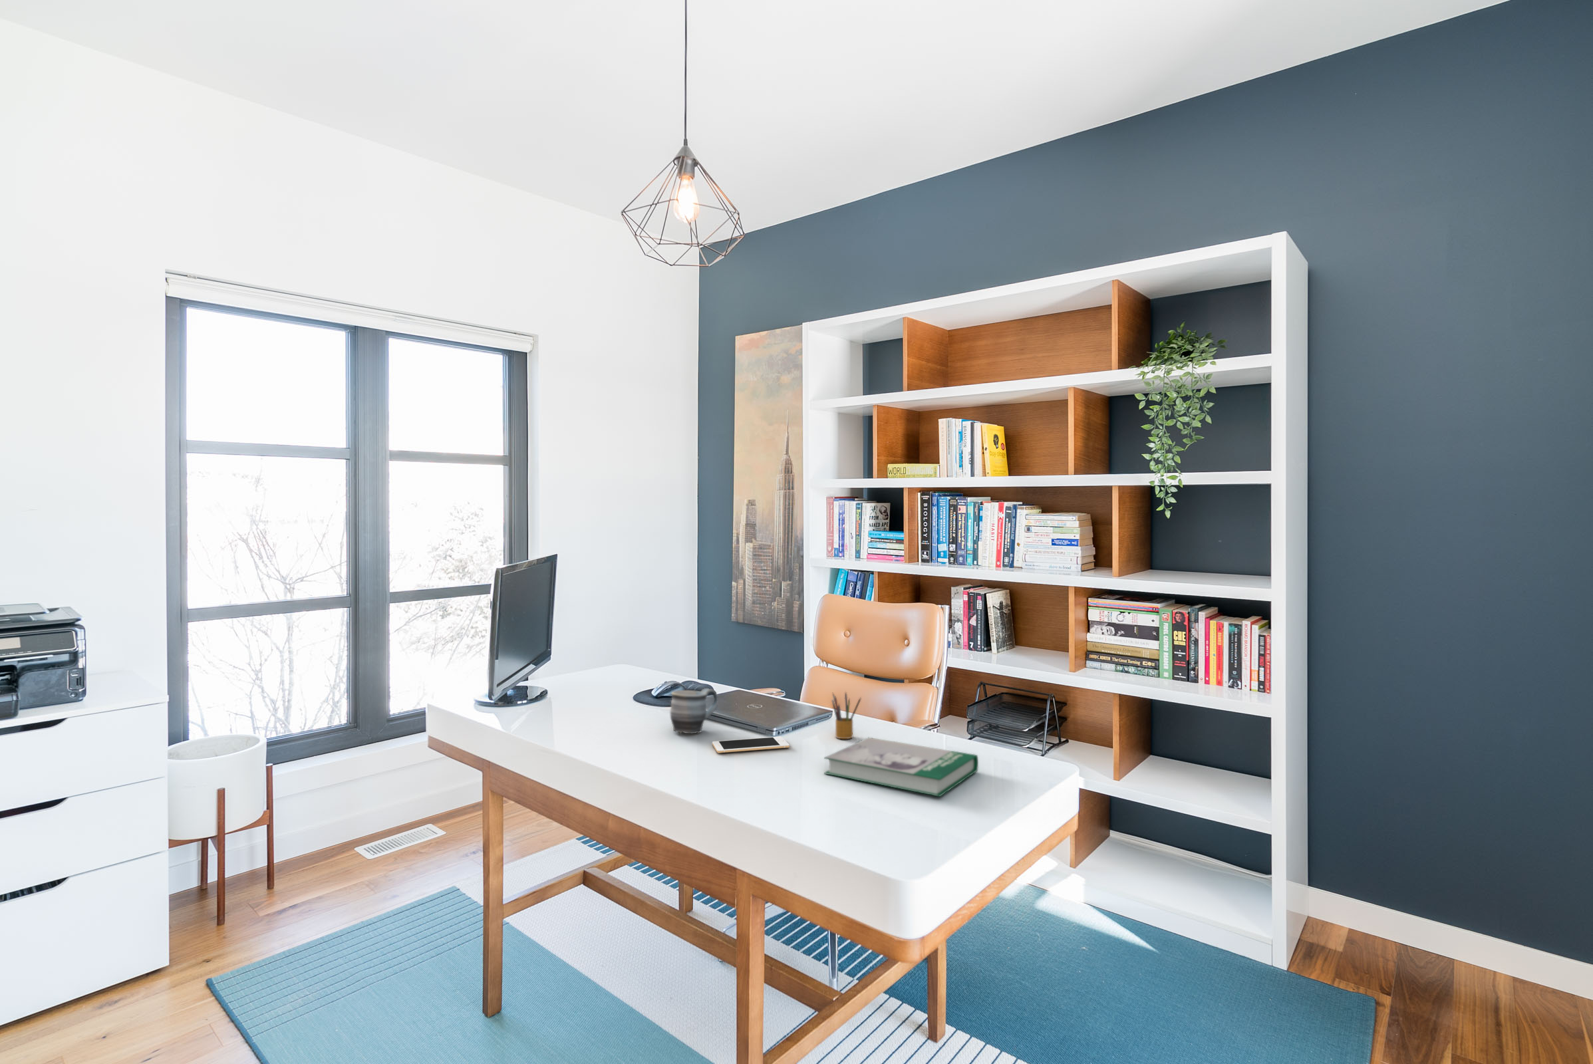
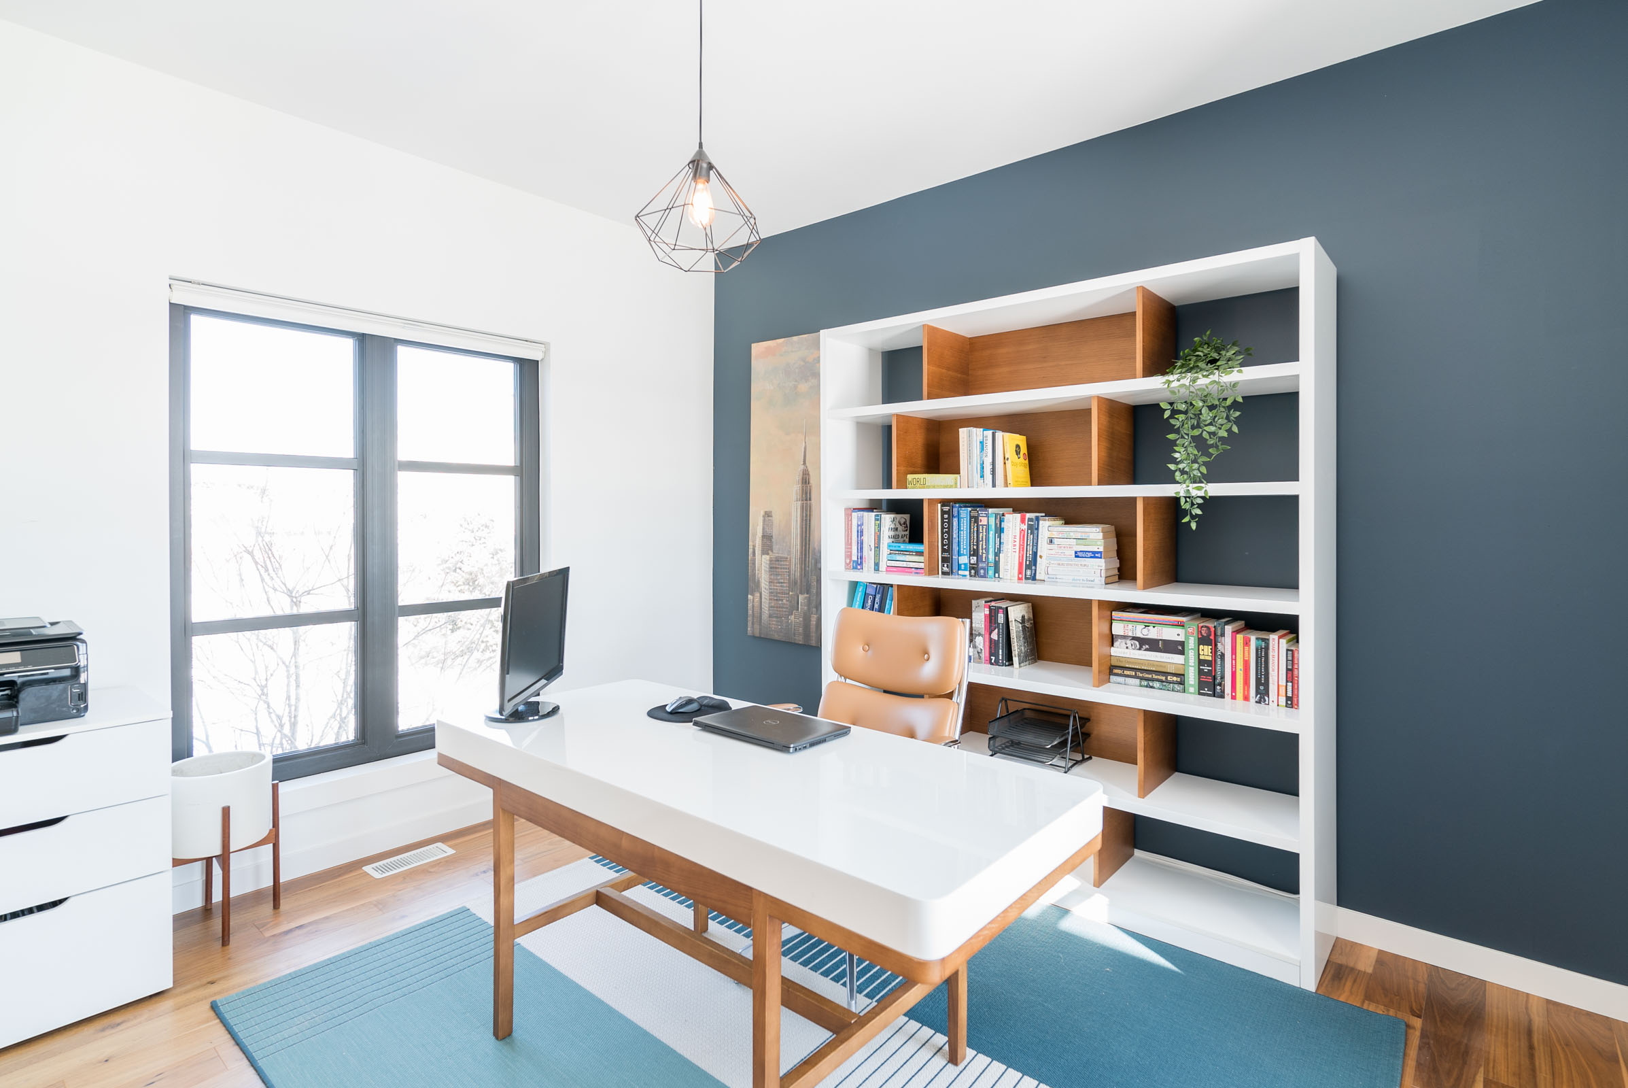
- pencil box [830,690,862,740]
- cell phone [712,736,790,753]
- mug [670,688,719,734]
- book [823,736,979,797]
